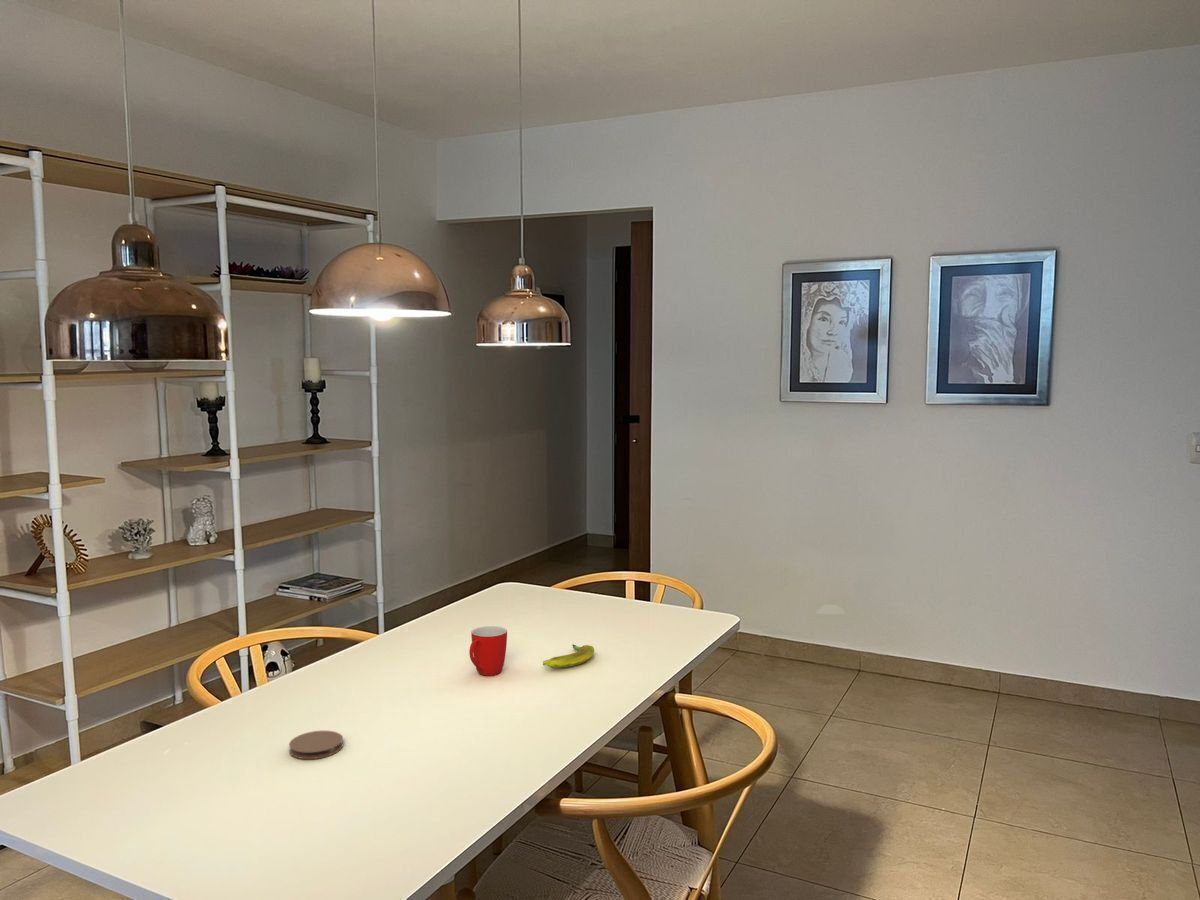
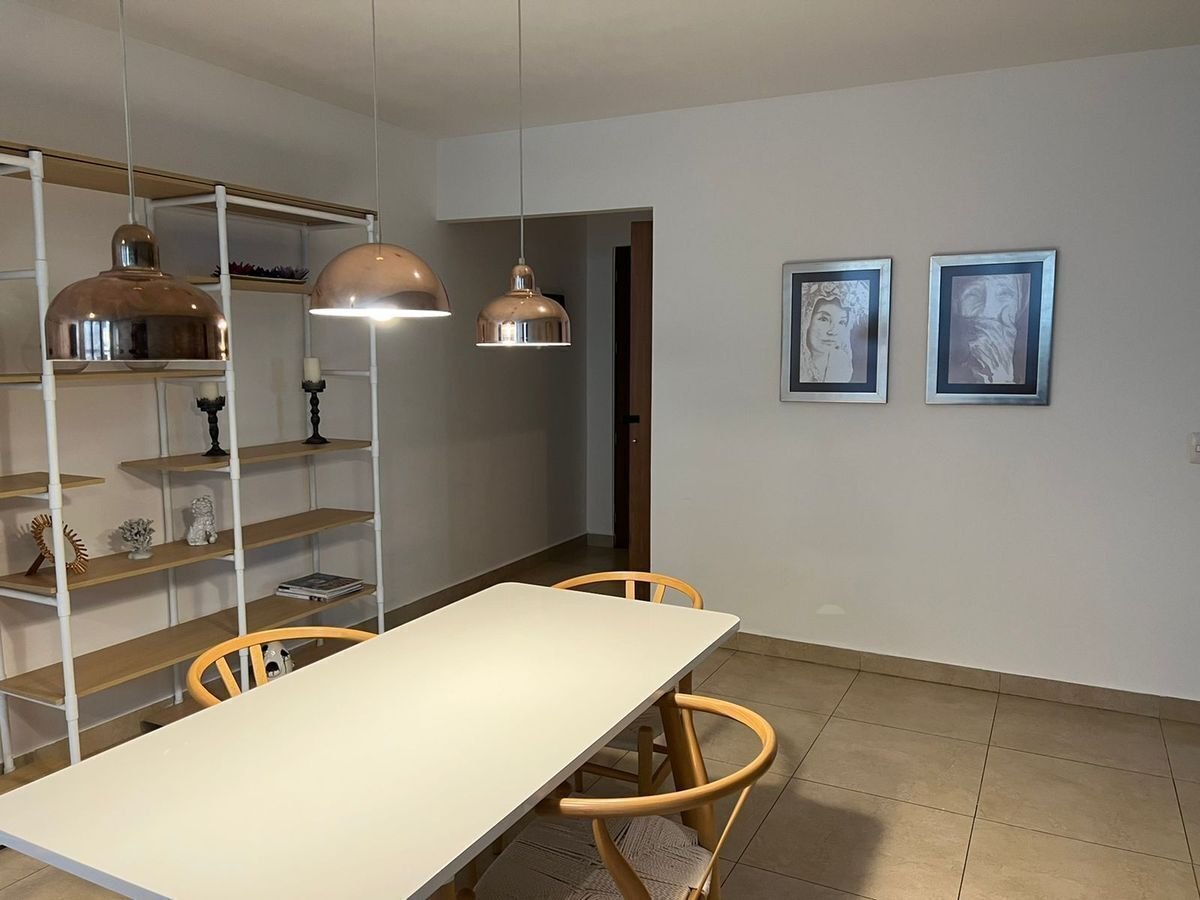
- mug [468,625,508,677]
- banana [542,643,595,669]
- coaster [288,730,344,760]
